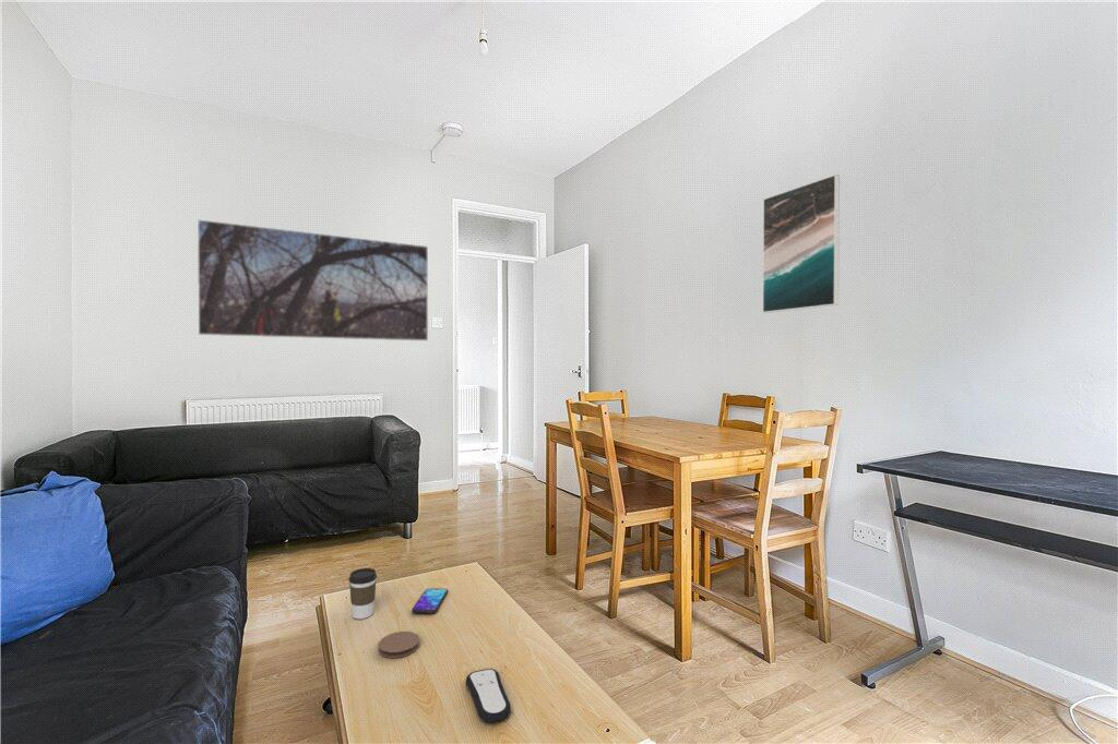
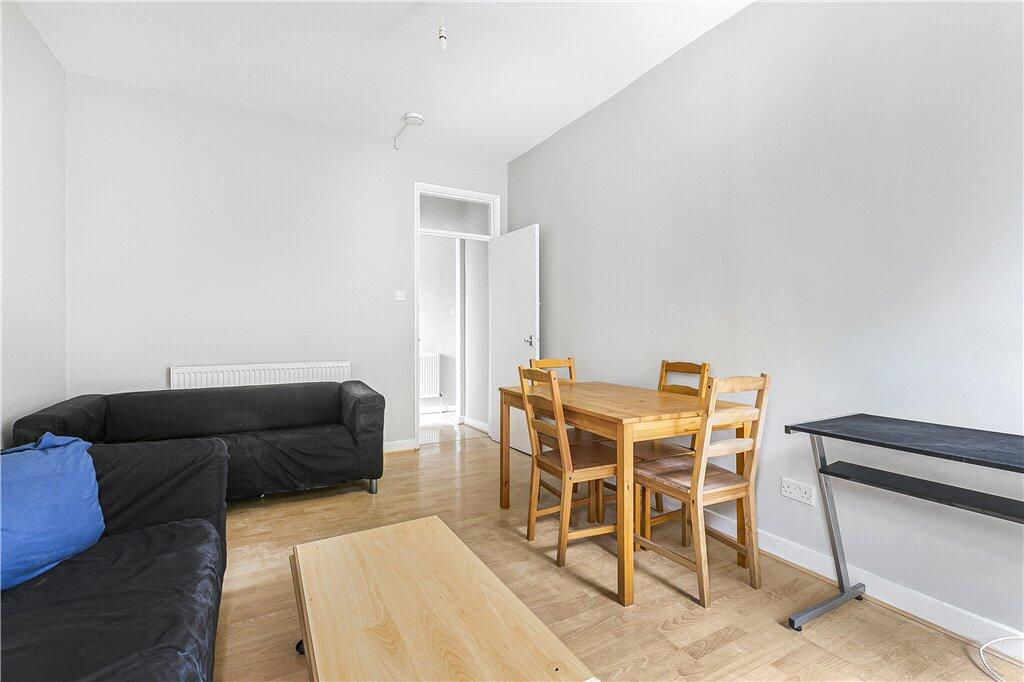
- coaster [378,631,420,659]
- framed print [762,173,841,314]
- remote control [465,668,512,724]
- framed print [197,218,429,341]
- smartphone [411,587,449,614]
- coffee cup [348,567,378,620]
